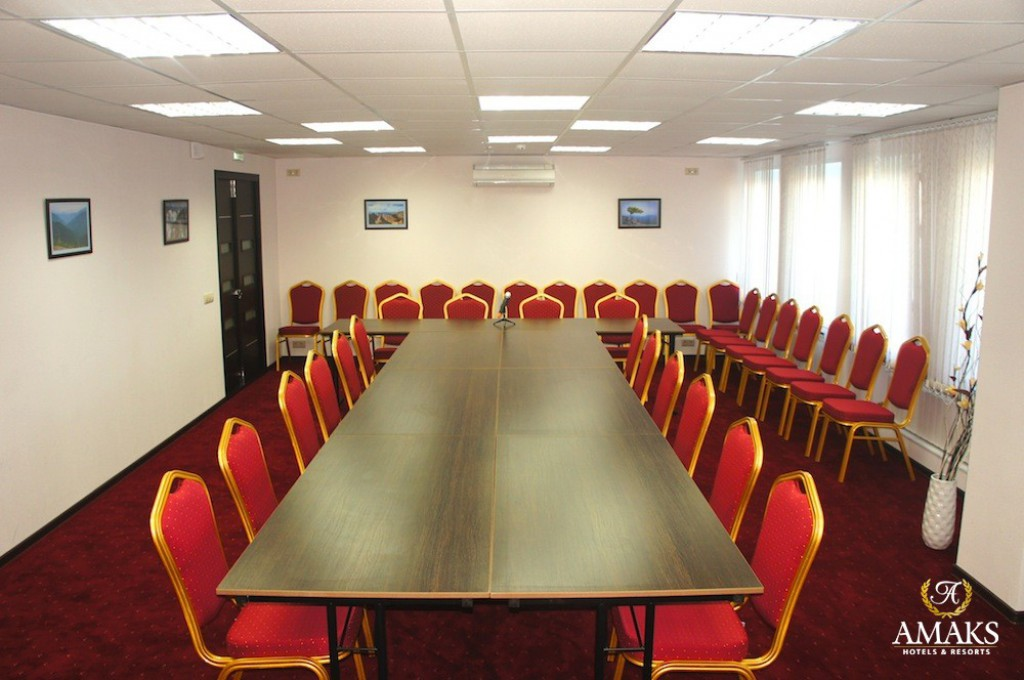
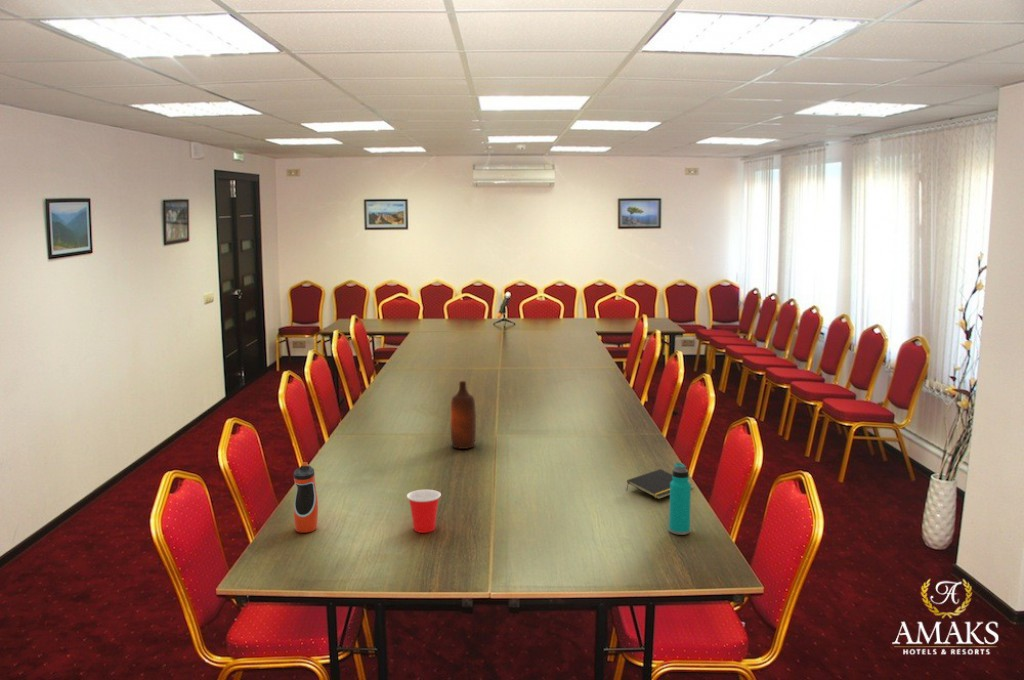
+ cup [406,489,442,534]
+ notepad [625,468,693,500]
+ water bottle [293,461,319,534]
+ bottle [450,380,477,450]
+ water bottle [668,462,692,536]
